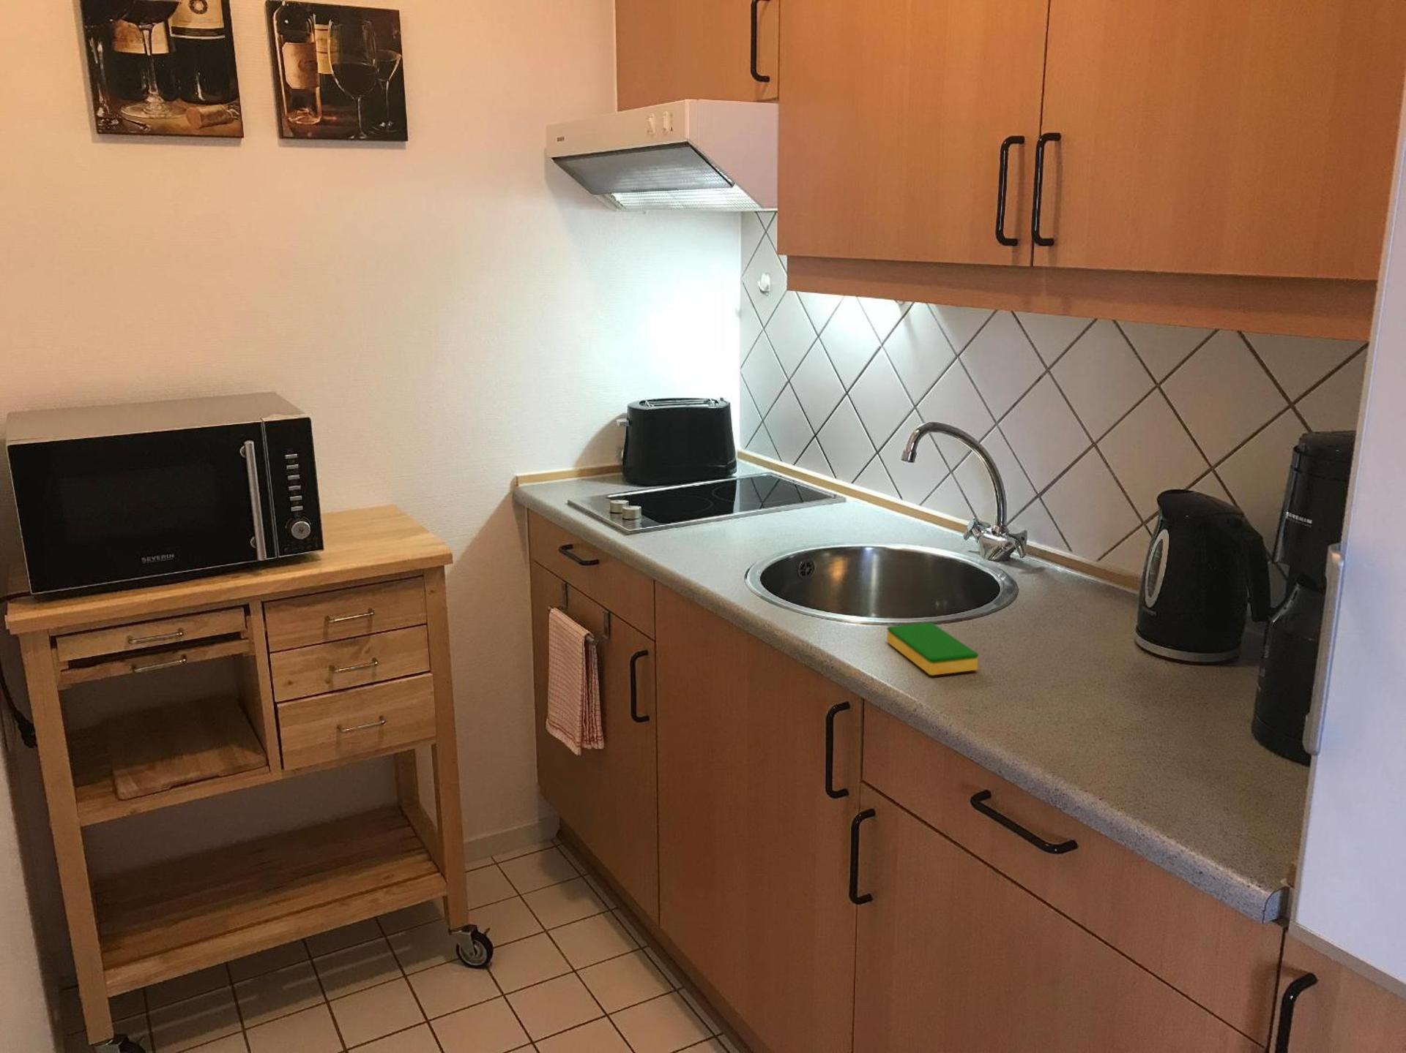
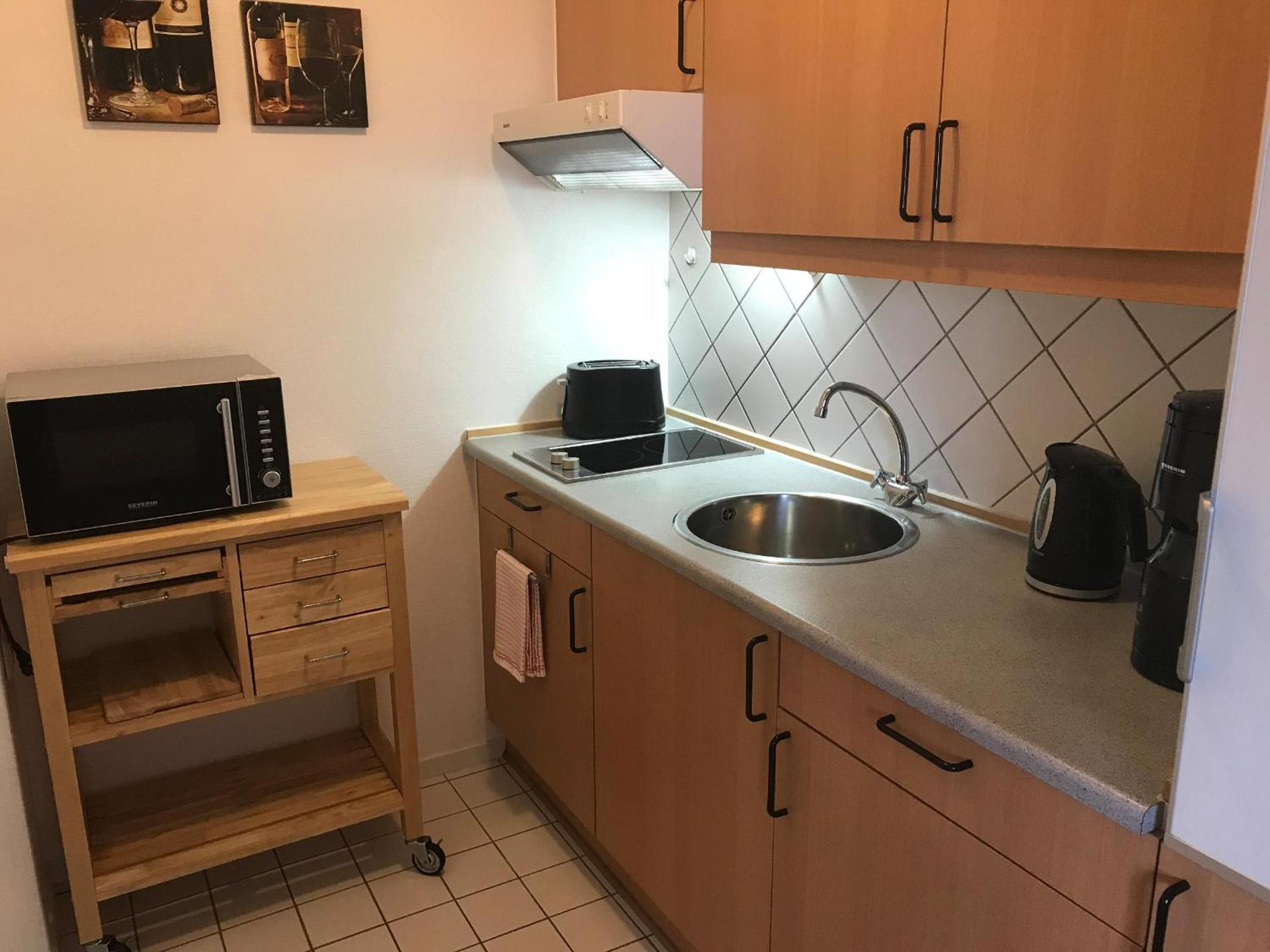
- dish sponge [886,622,979,676]
